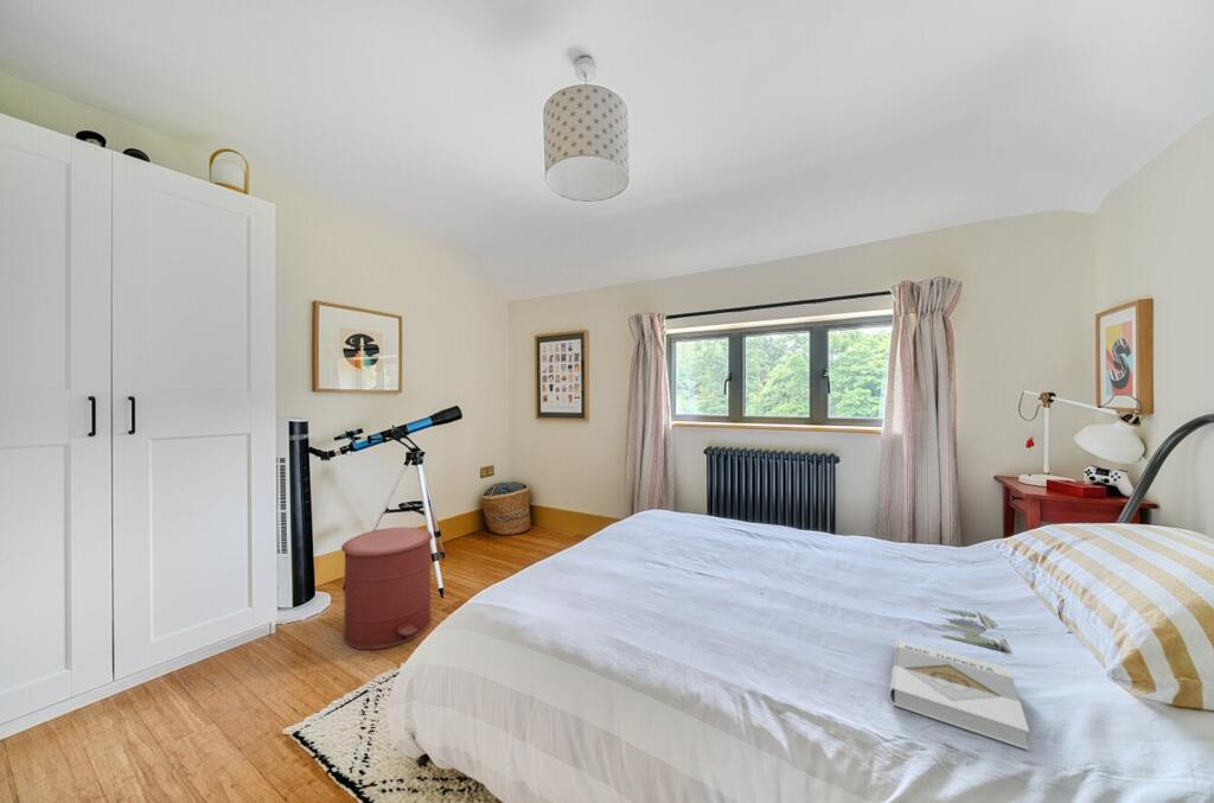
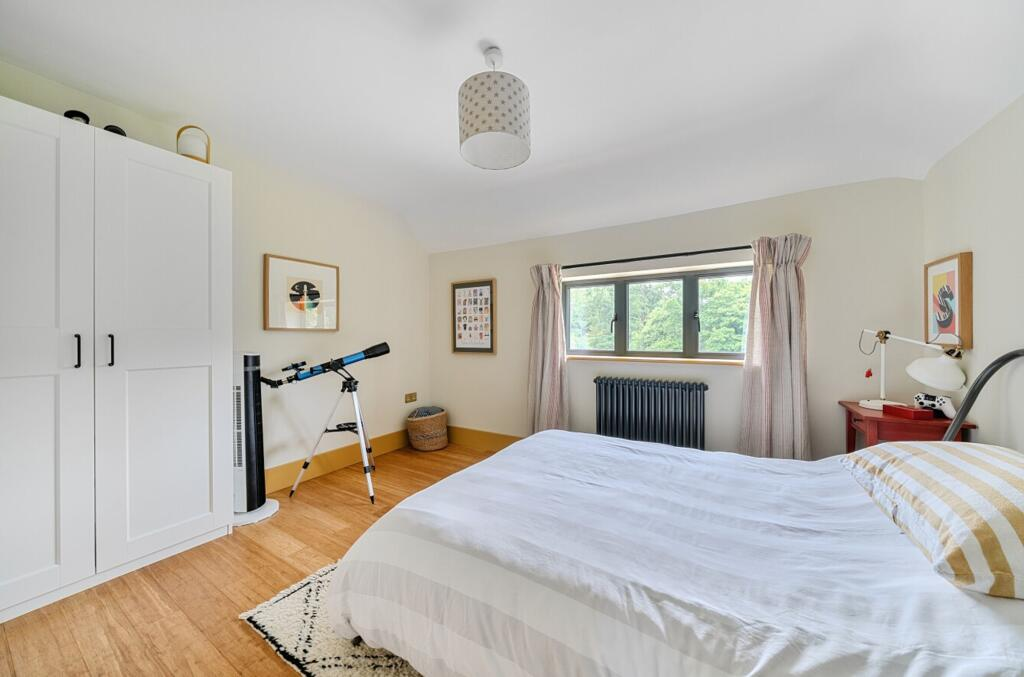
- tray [760,593,1011,654]
- trash can [340,527,434,650]
- book [888,638,1030,751]
